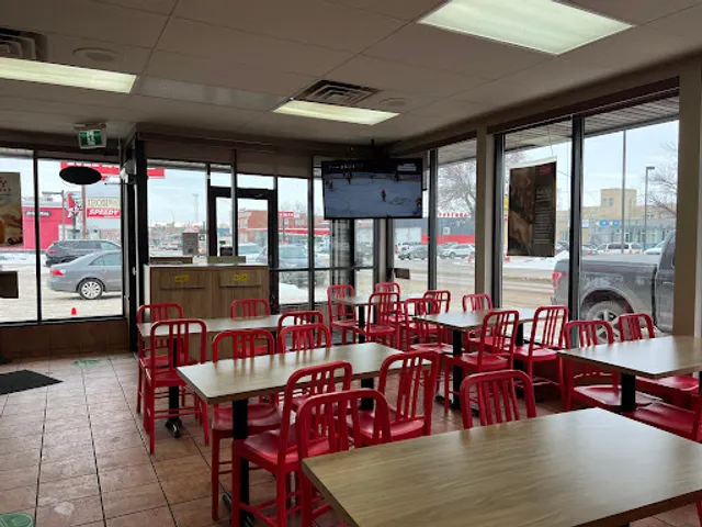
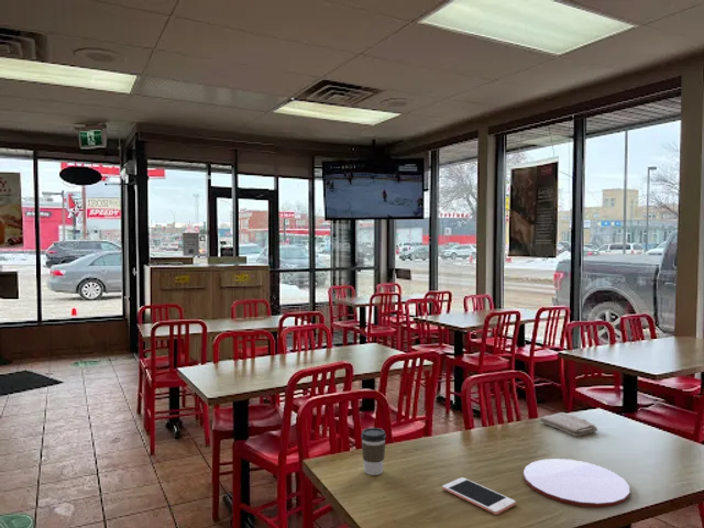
+ cell phone [441,476,517,516]
+ plate [522,458,630,508]
+ coffee cup [360,427,387,476]
+ washcloth [539,411,598,438]
